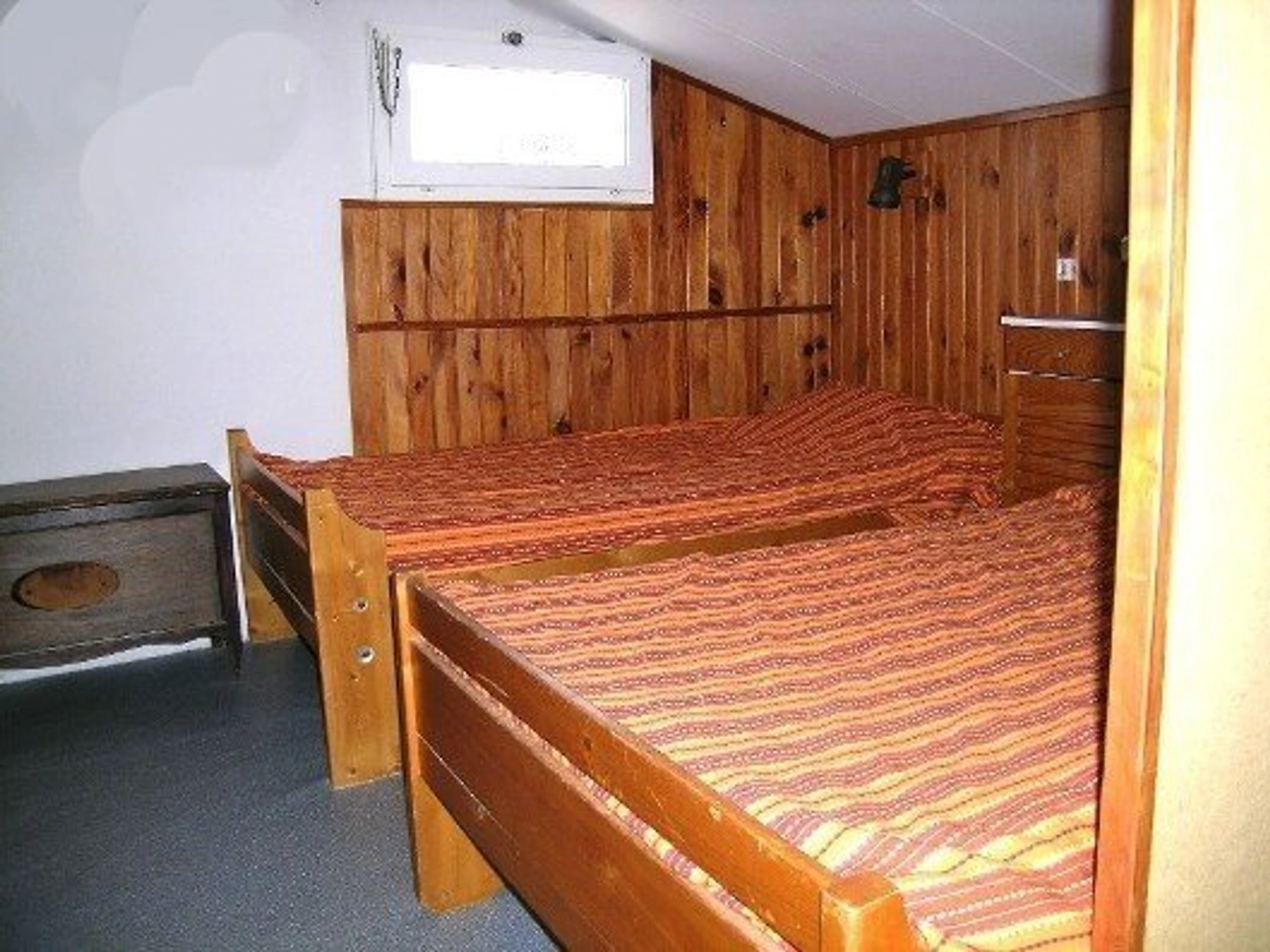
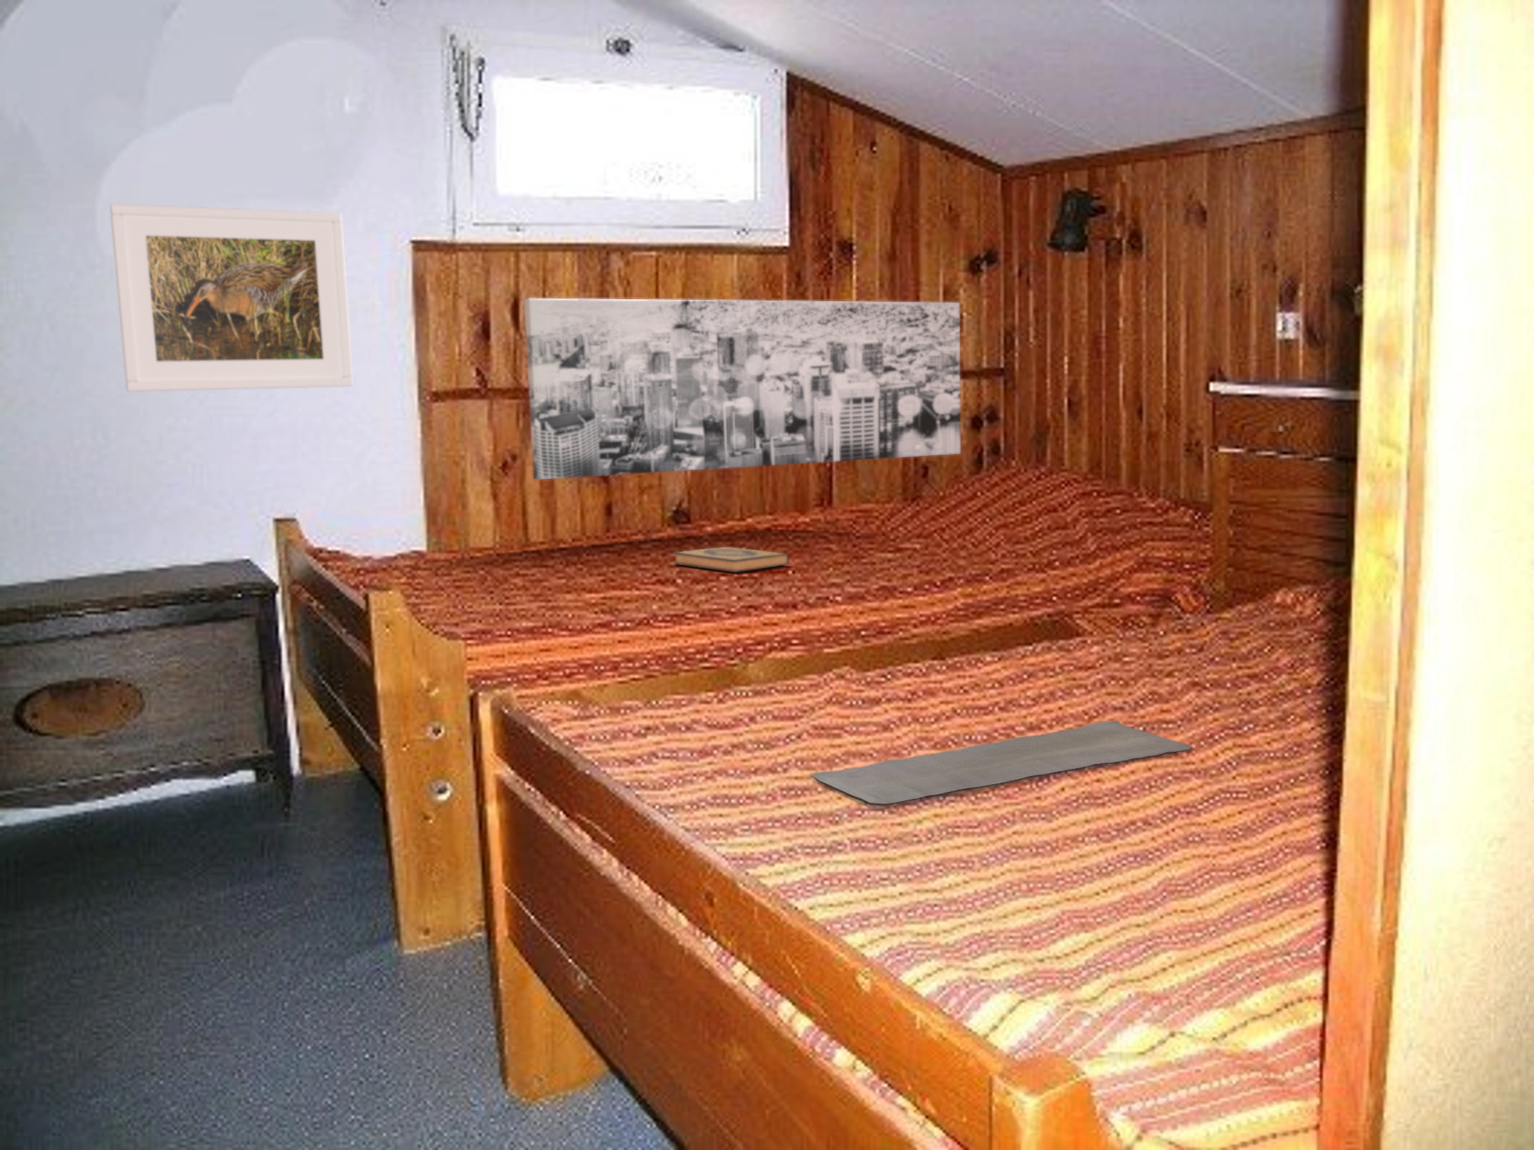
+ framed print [109,203,354,393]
+ hardback book [673,546,790,573]
+ wall art [523,297,961,481]
+ bath mat [809,720,1193,805]
